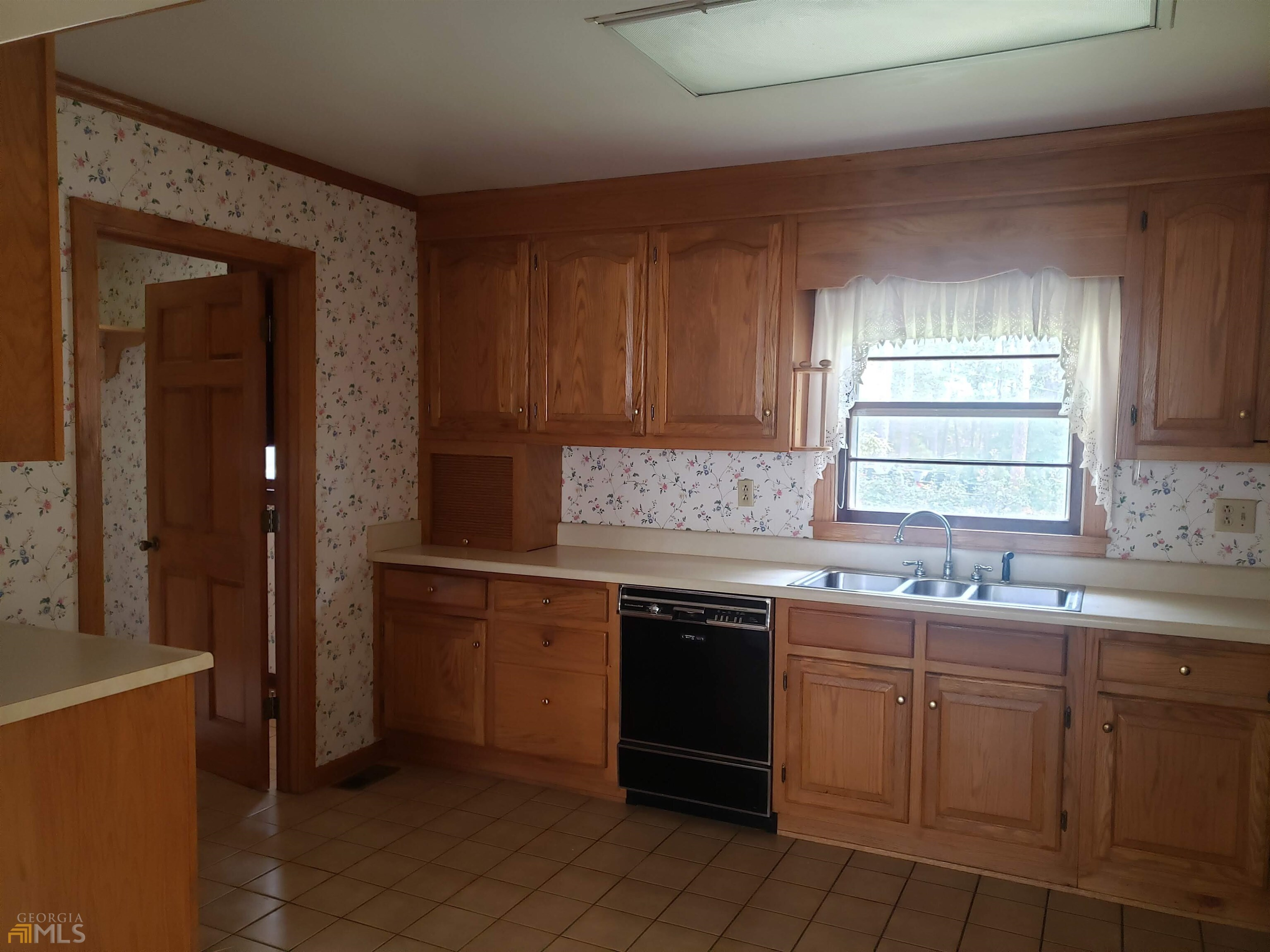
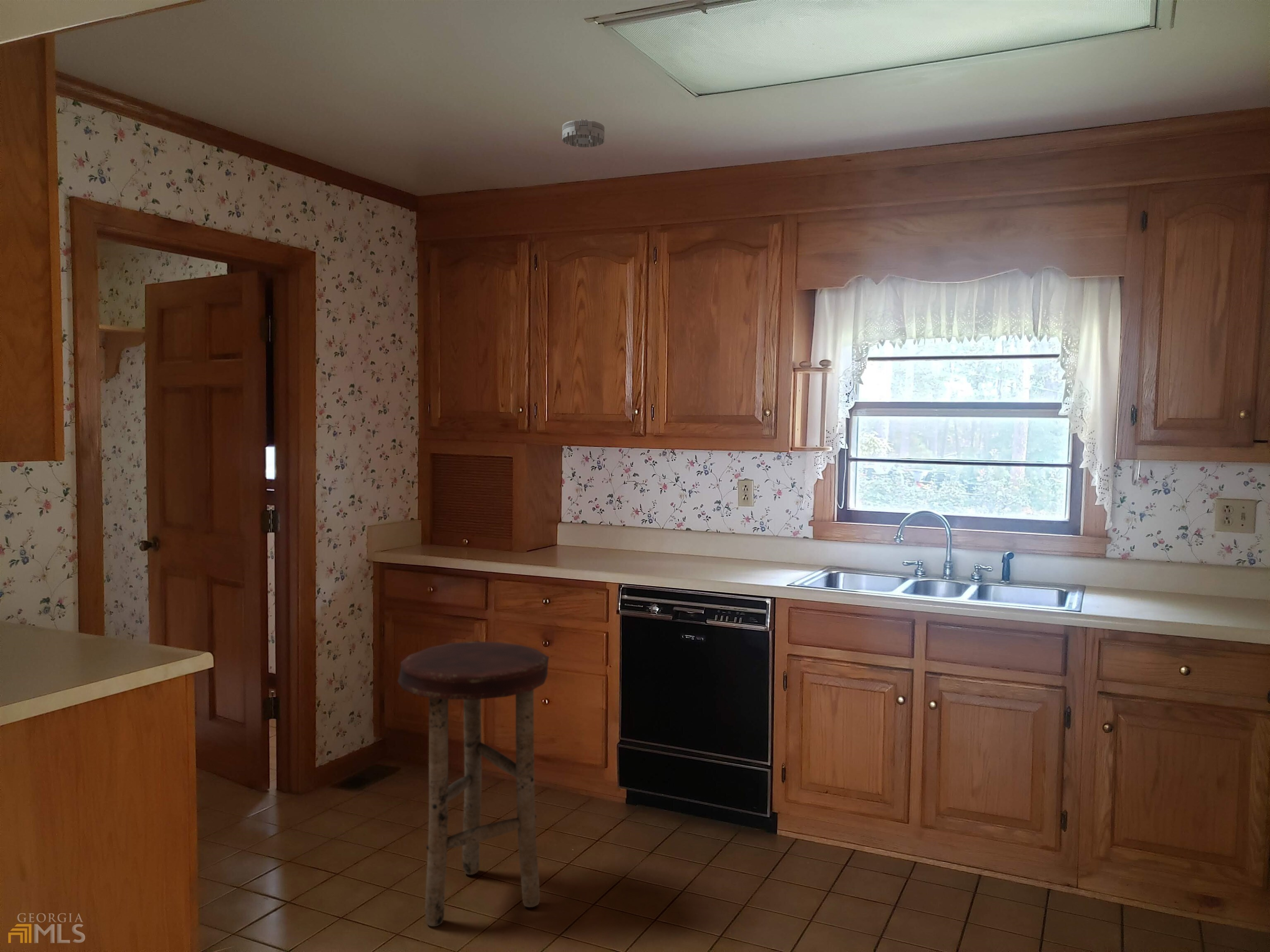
+ stool [397,641,549,927]
+ smoke detector [562,119,605,148]
